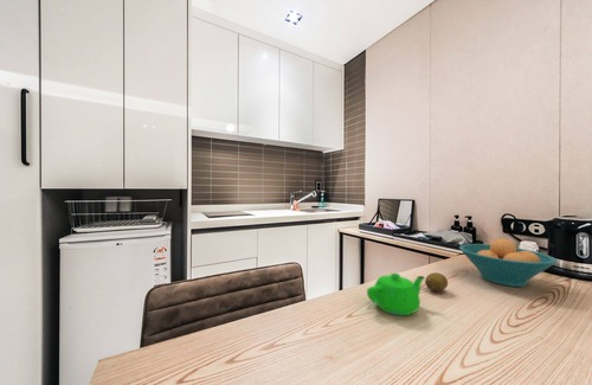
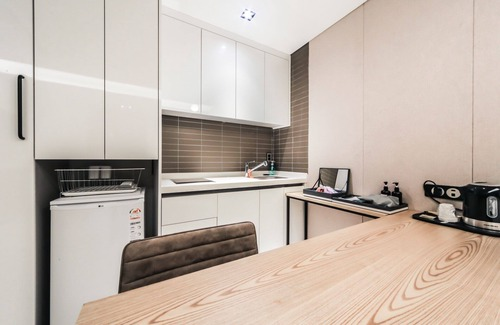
- fruit [424,271,449,293]
- fruit bowl [458,238,558,288]
- teapot [366,272,425,316]
